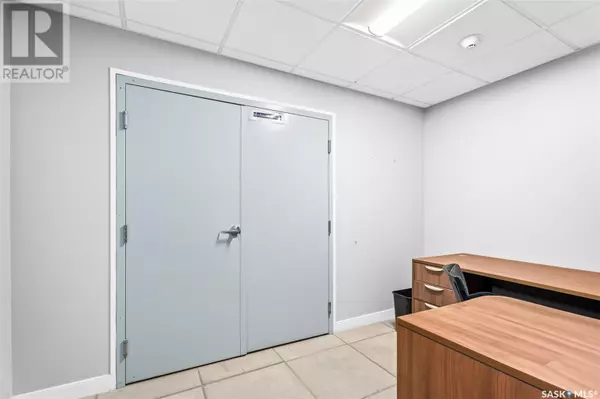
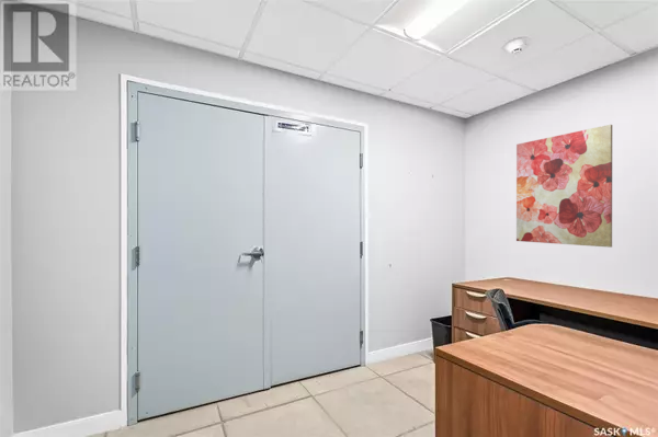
+ wall art [515,124,613,249]
